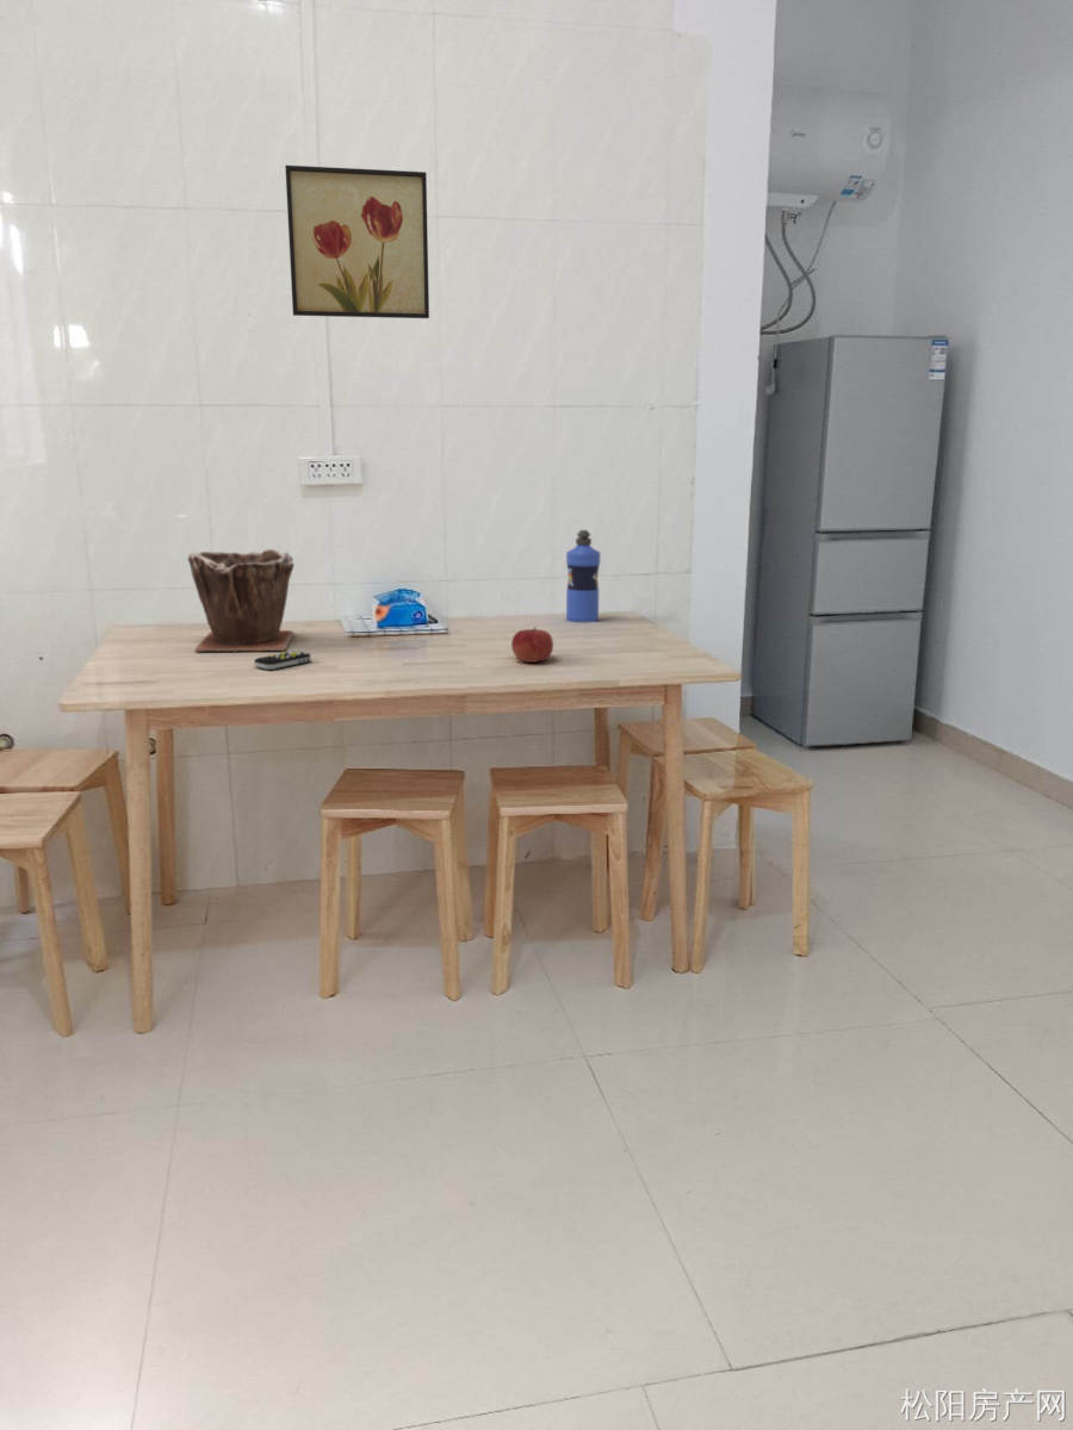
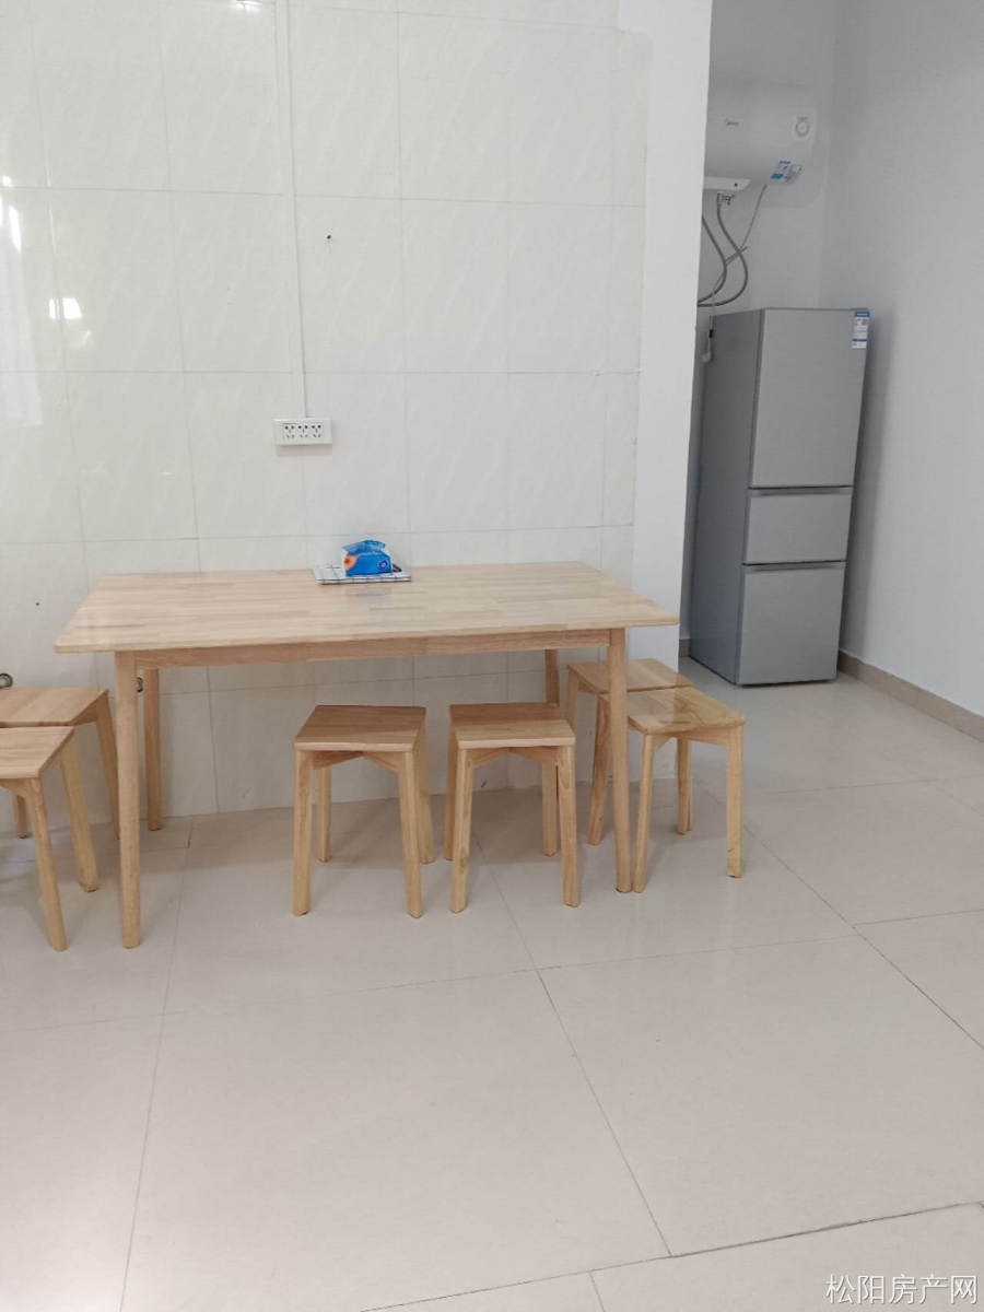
- remote control [253,649,312,671]
- water bottle [565,529,602,623]
- wall art [284,164,430,319]
- fruit [510,626,554,664]
- plant pot [187,548,296,653]
